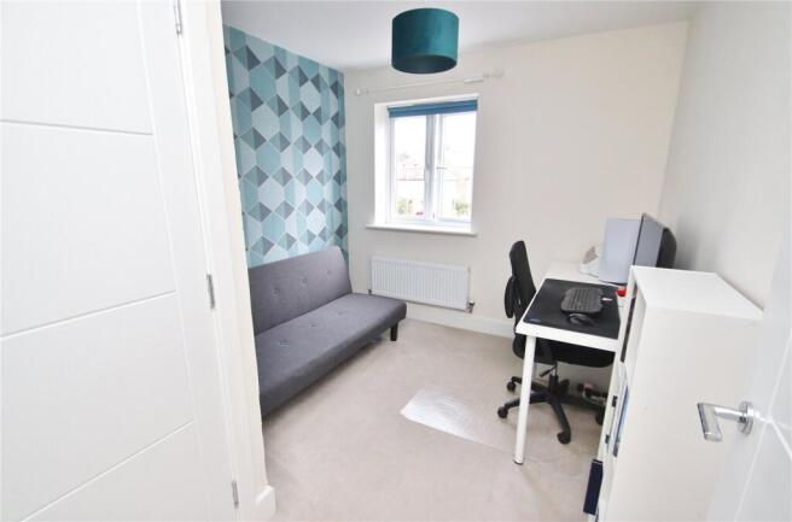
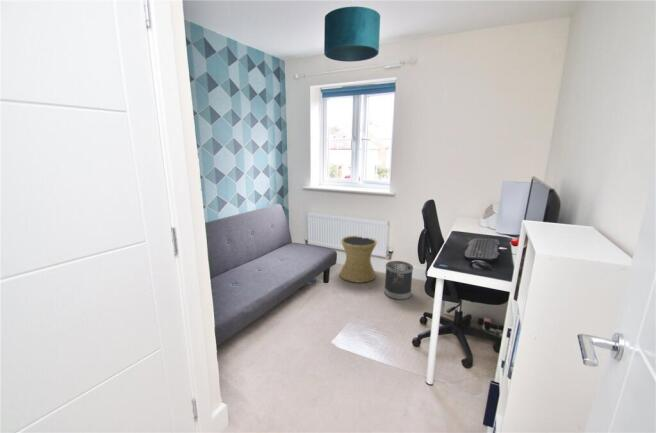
+ side table [339,235,378,284]
+ wastebasket [383,260,414,301]
